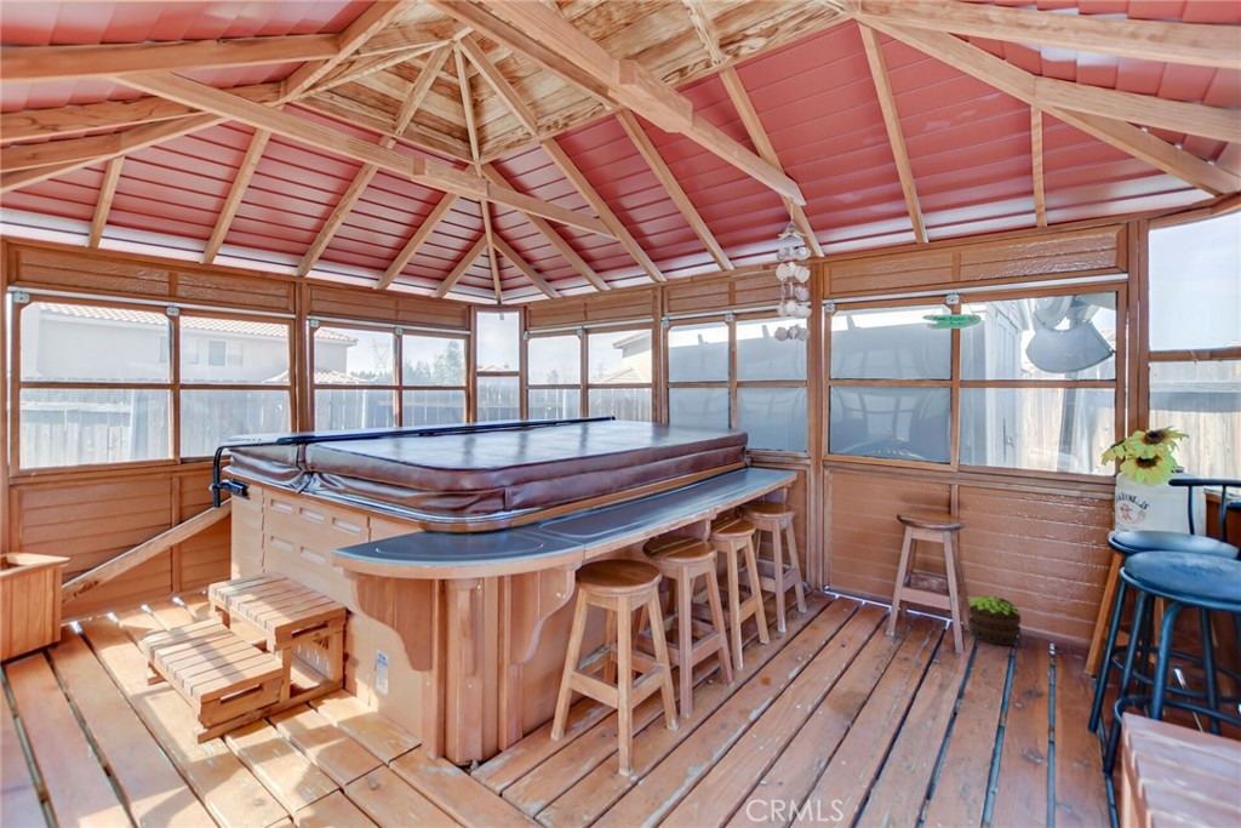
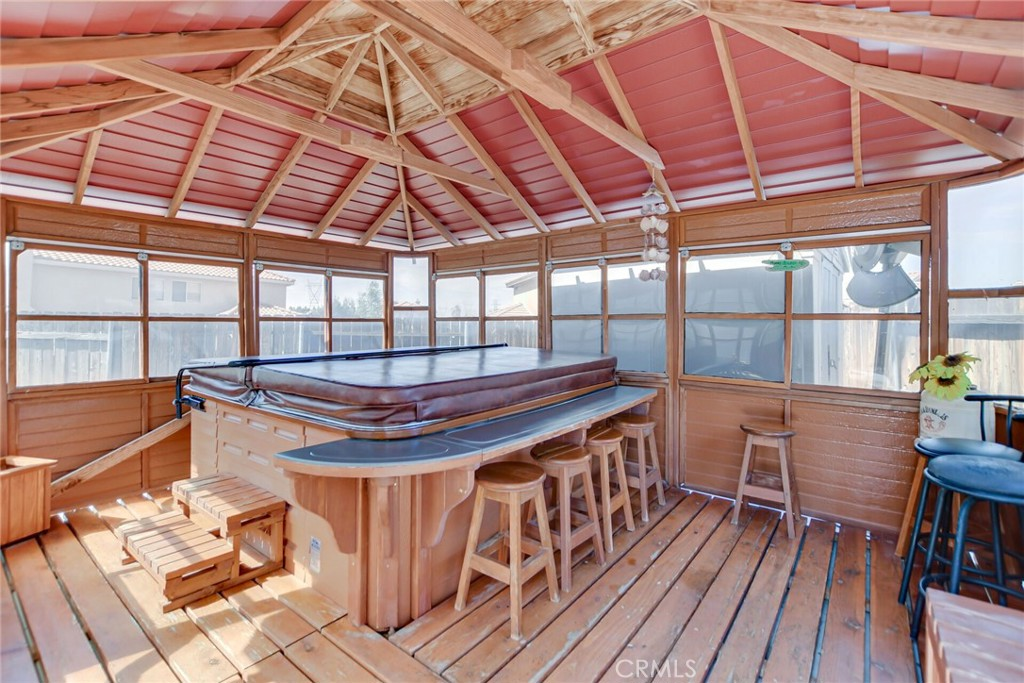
- potted plant [967,595,1023,646]
